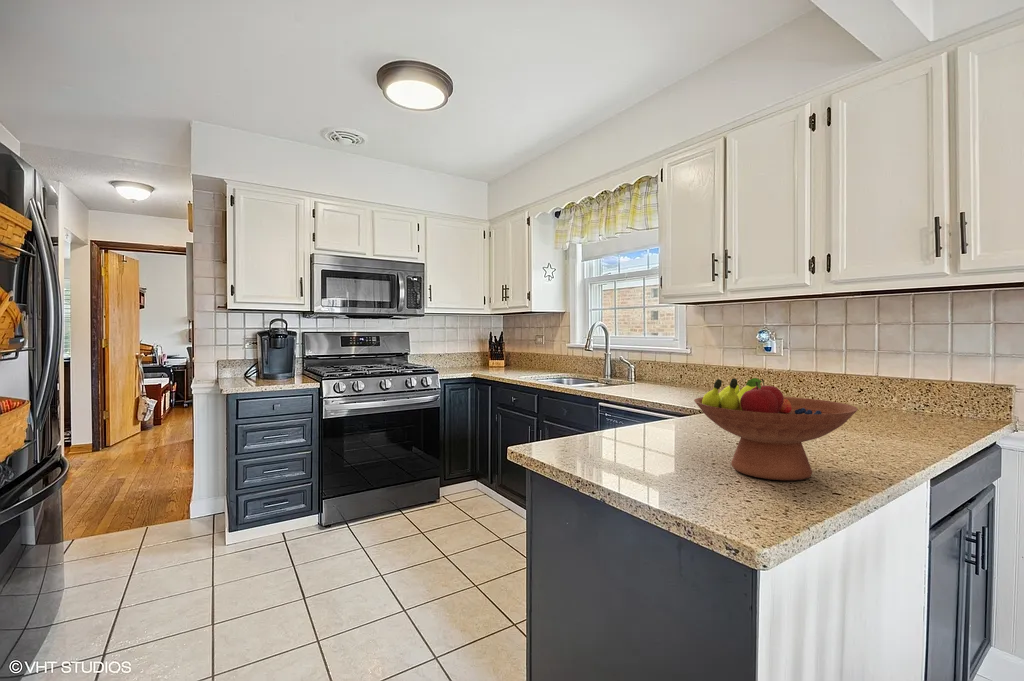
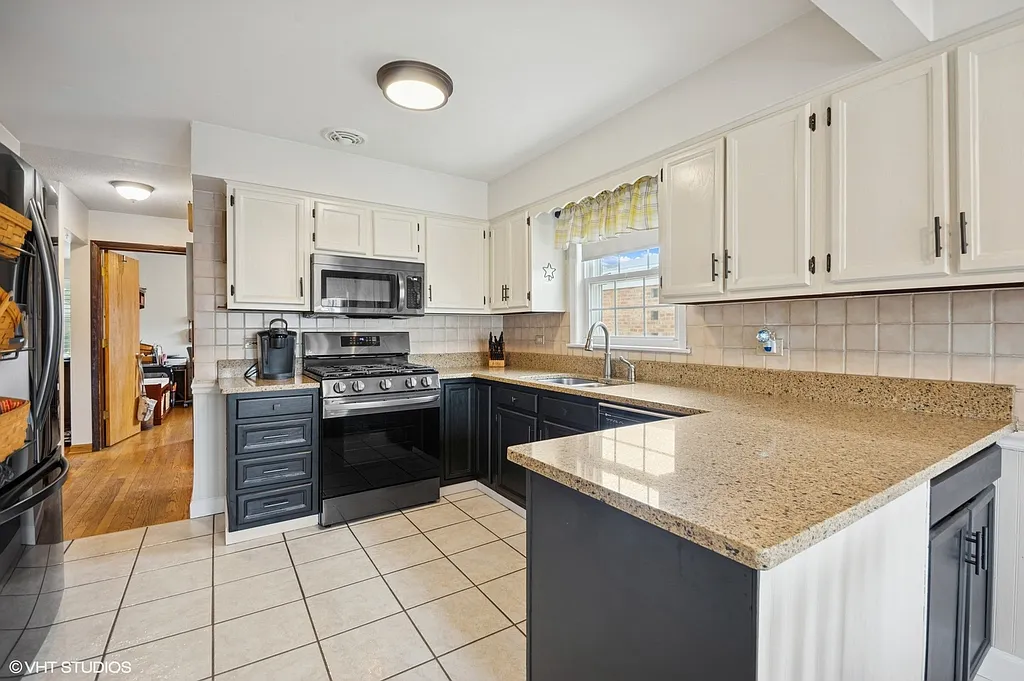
- fruit bowl [693,377,859,481]
